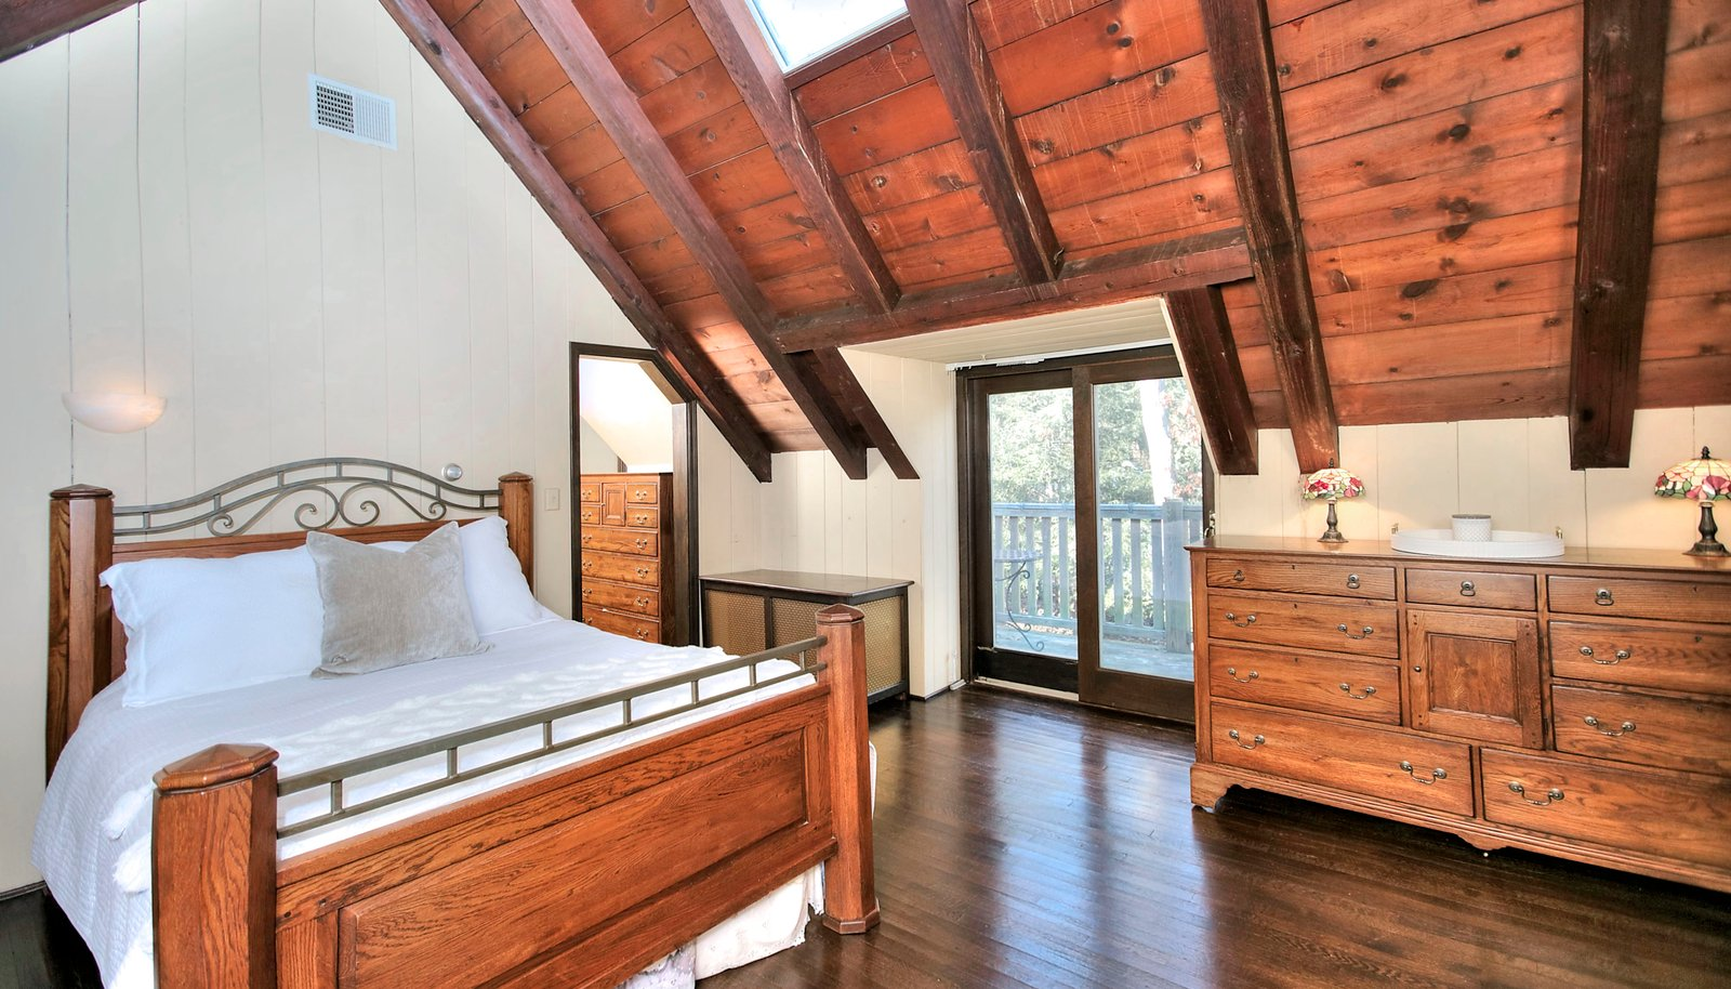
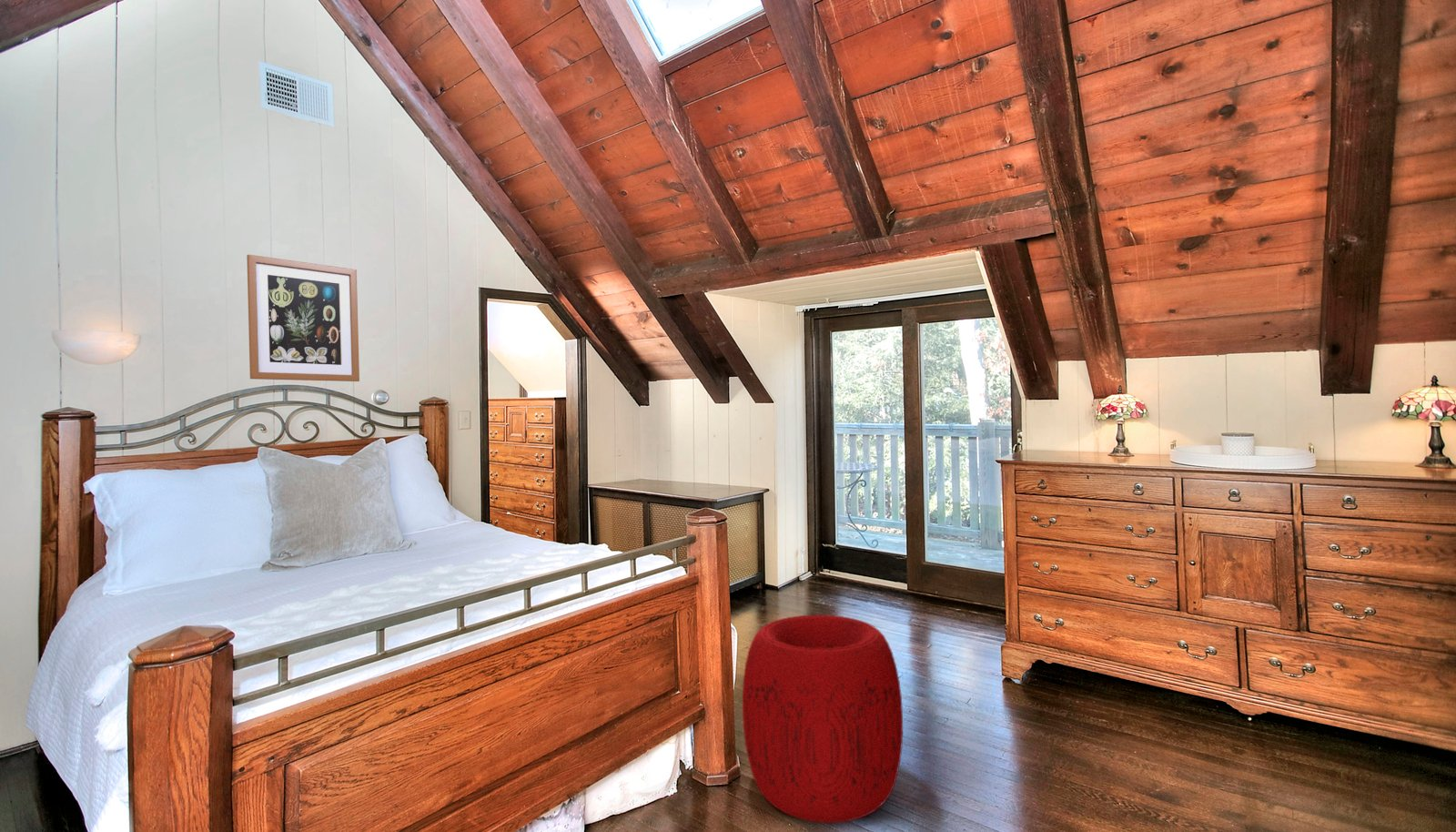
+ pouf [742,614,904,824]
+ wall art [246,254,360,382]
